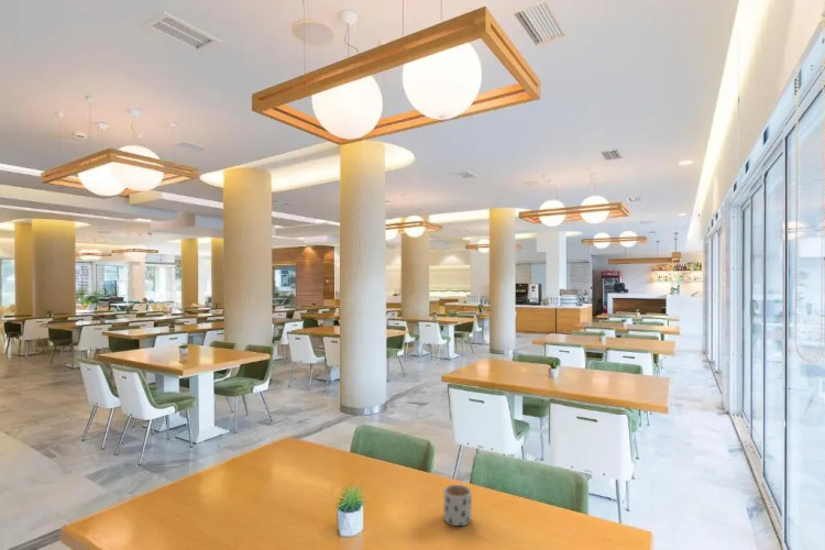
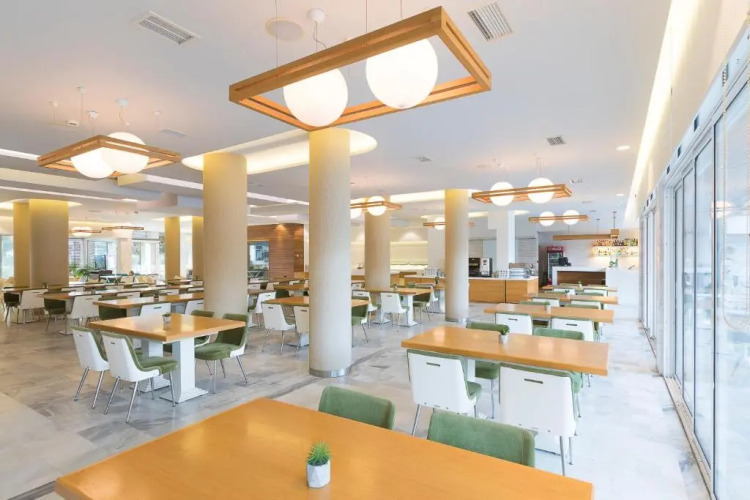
- mug [443,484,473,527]
